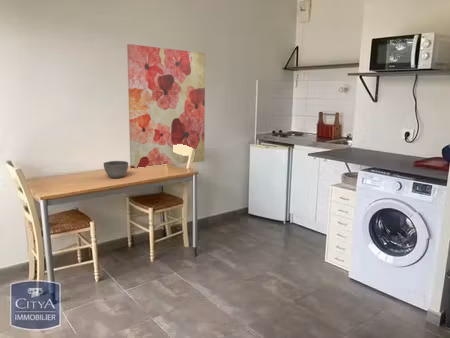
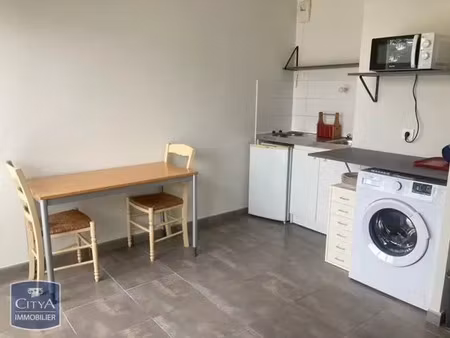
- wall art [126,43,206,170]
- bowl [103,160,129,179]
